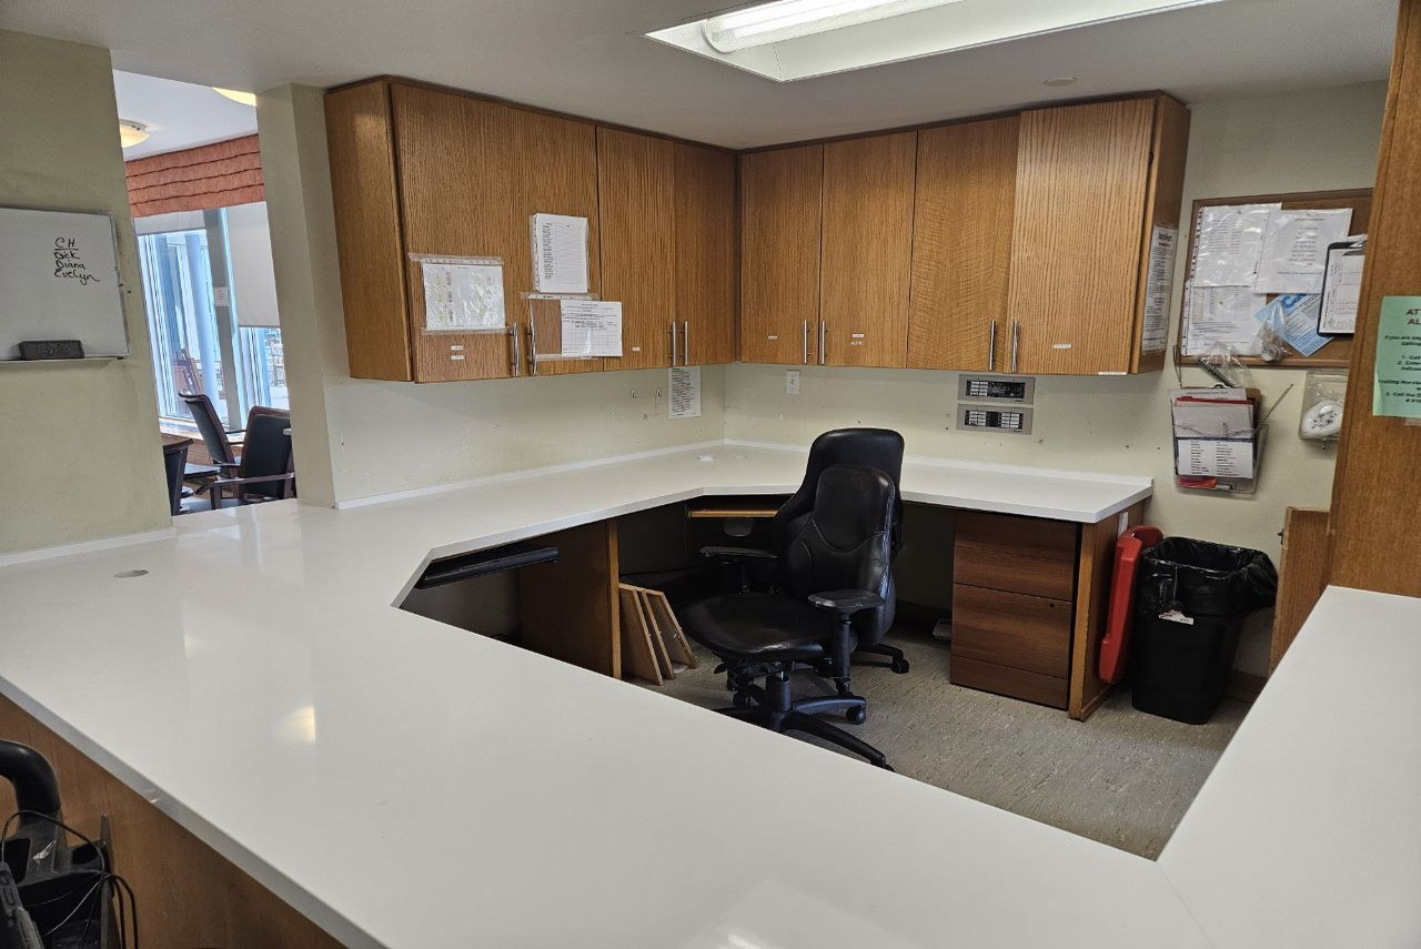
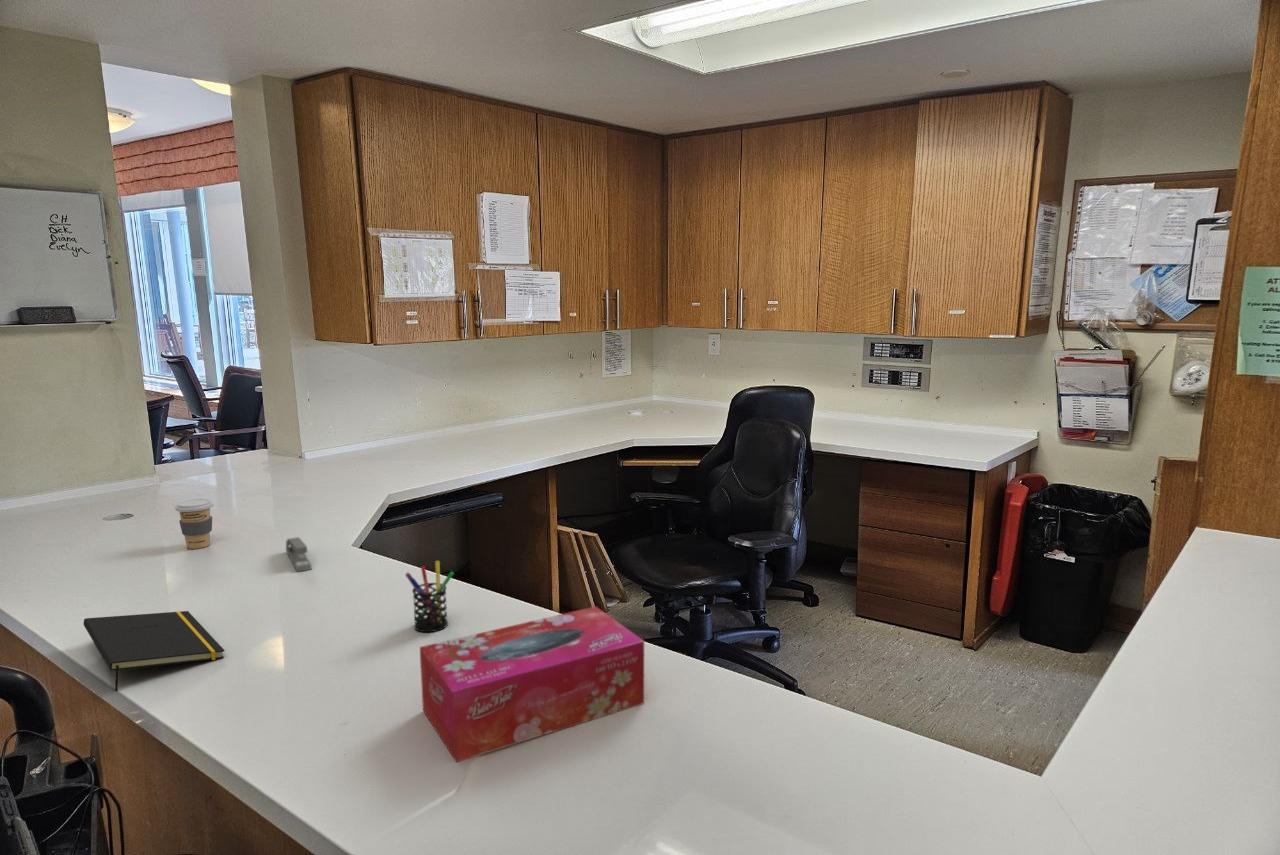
+ coffee cup [174,498,214,550]
+ stapler [285,536,313,573]
+ pen holder [404,560,455,633]
+ notepad [83,610,226,692]
+ tissue box [419,605,645,763]
